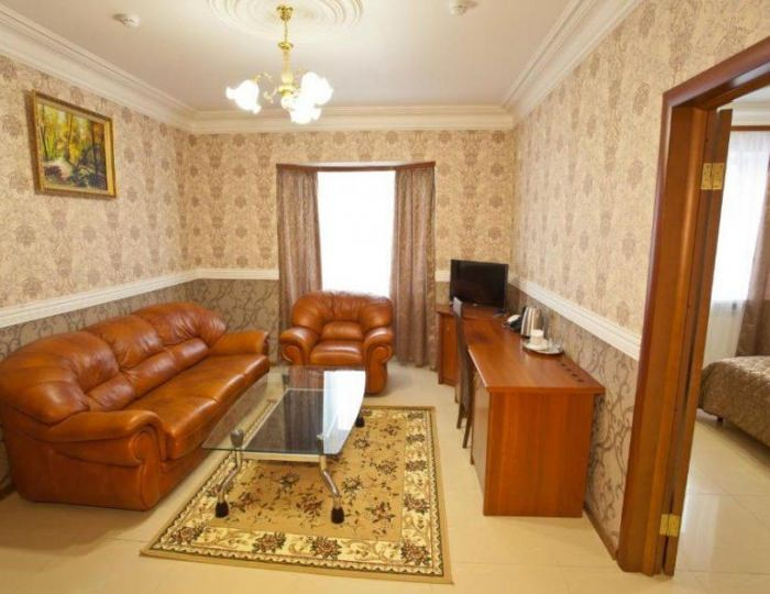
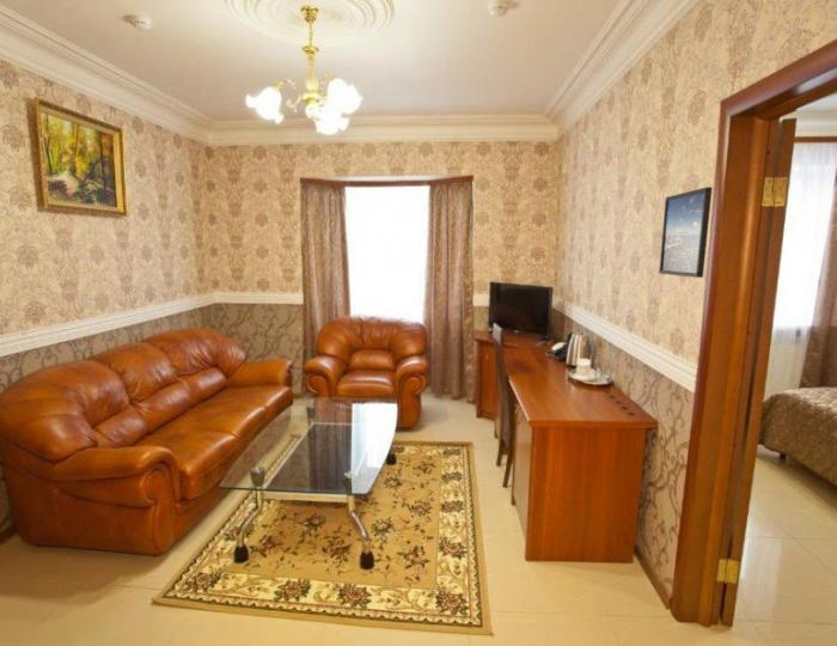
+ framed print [658,185,714,279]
